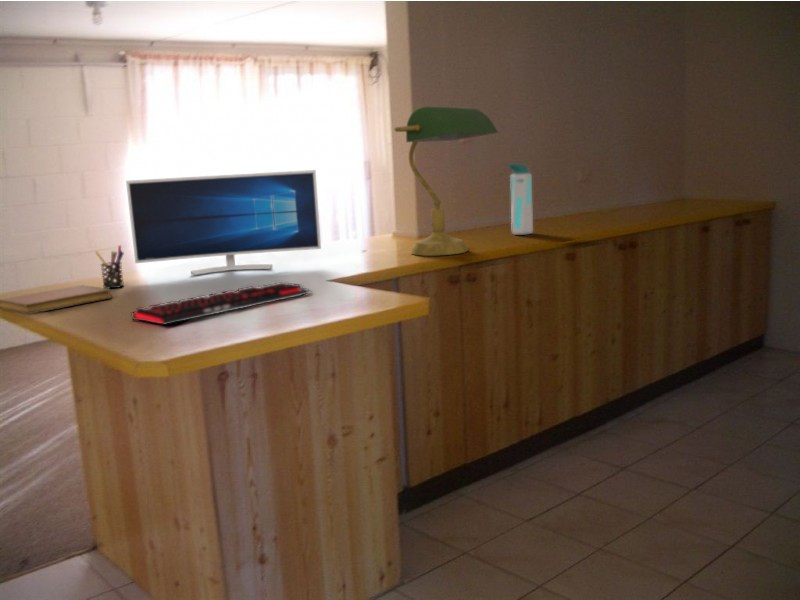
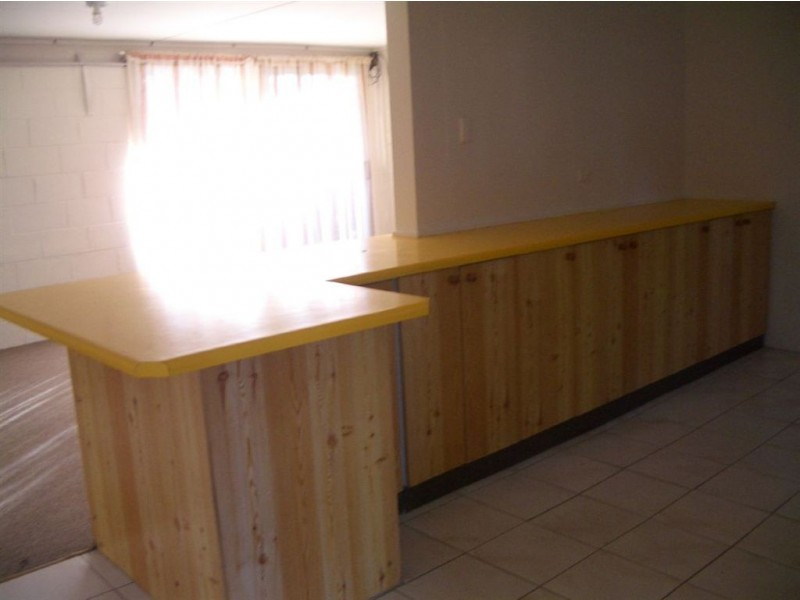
- desk lamp [393,105,499,257]
- notebook [0,284,114,315]
- pen holder [94,244,125,289]
- water bottle [507,162,534,236]
- monitor [125,169,322,276]
- keyboard [131,281,314,326]
